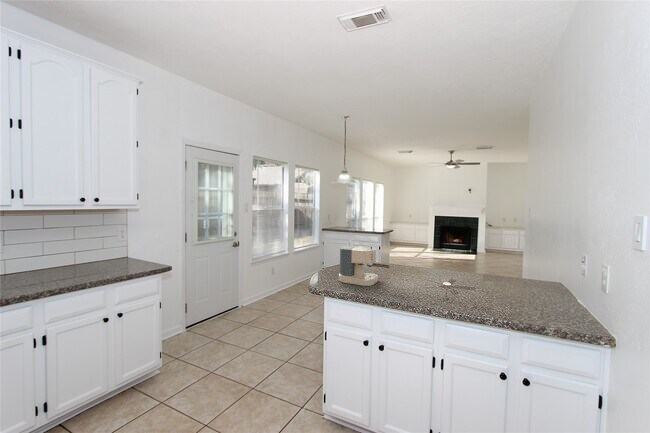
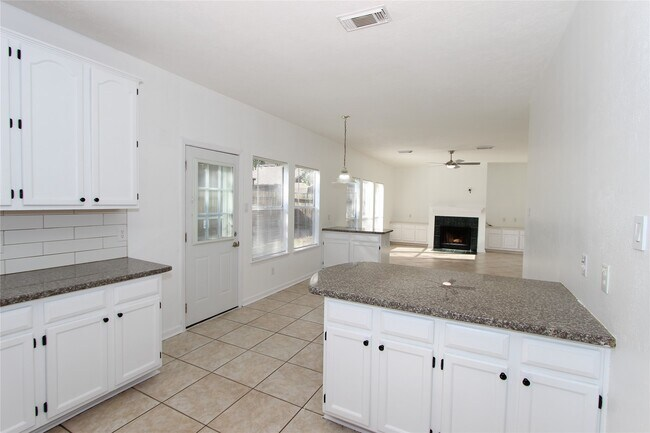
- coffee maker [338,245,391,287]
